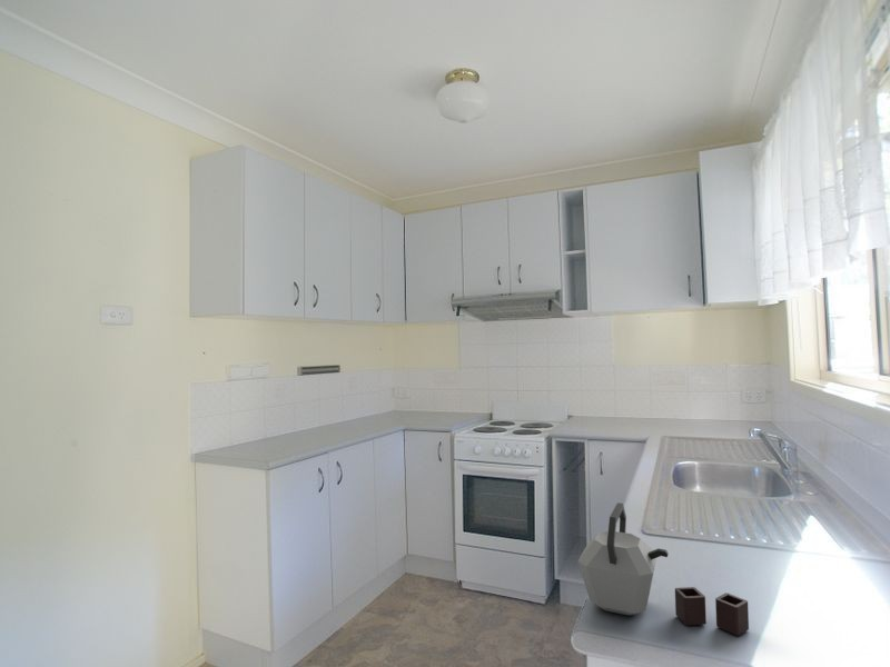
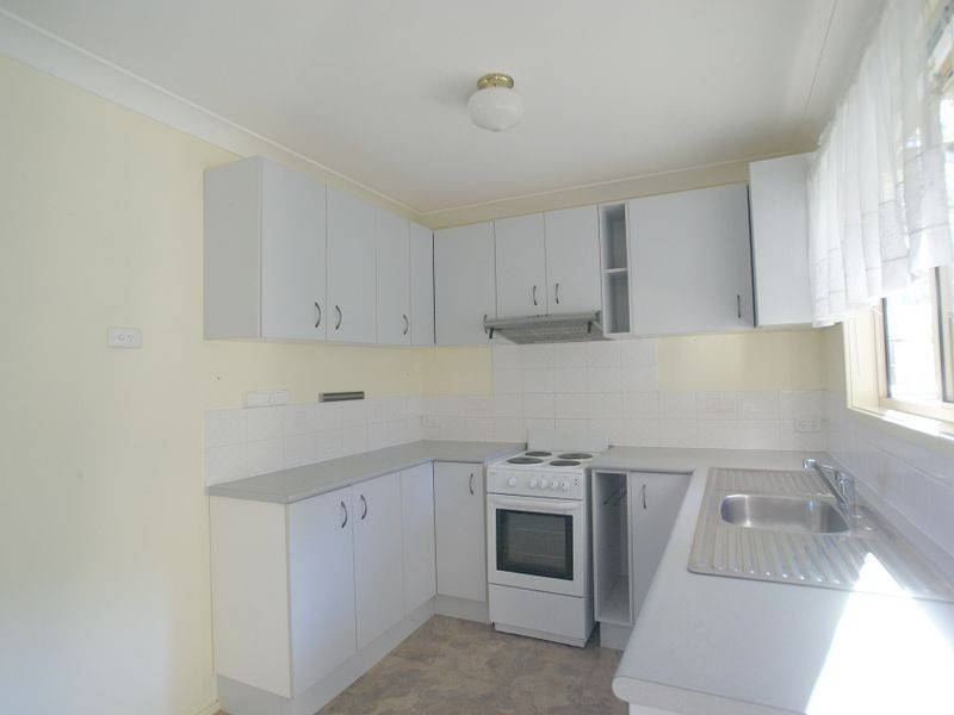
- kettle [577,501,750,637]
